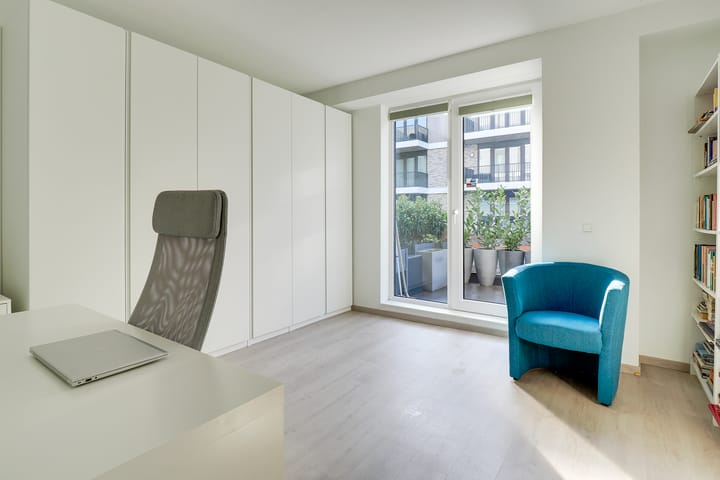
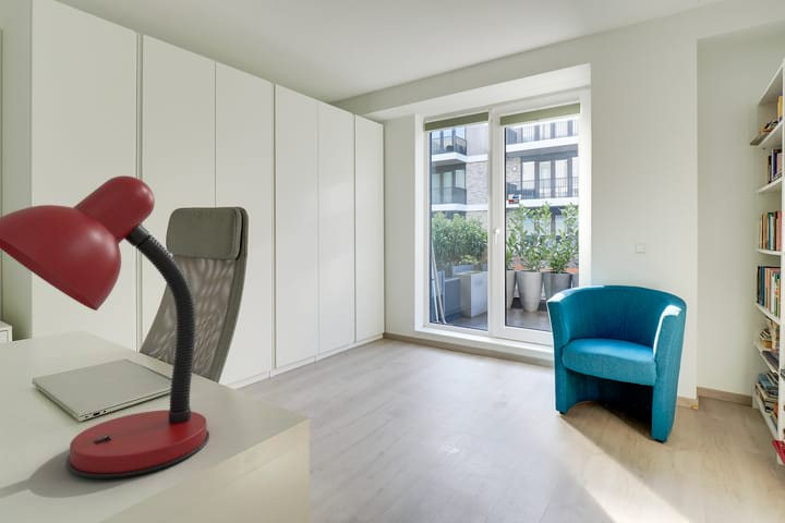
+ desk lamp [0,174,210,479]
